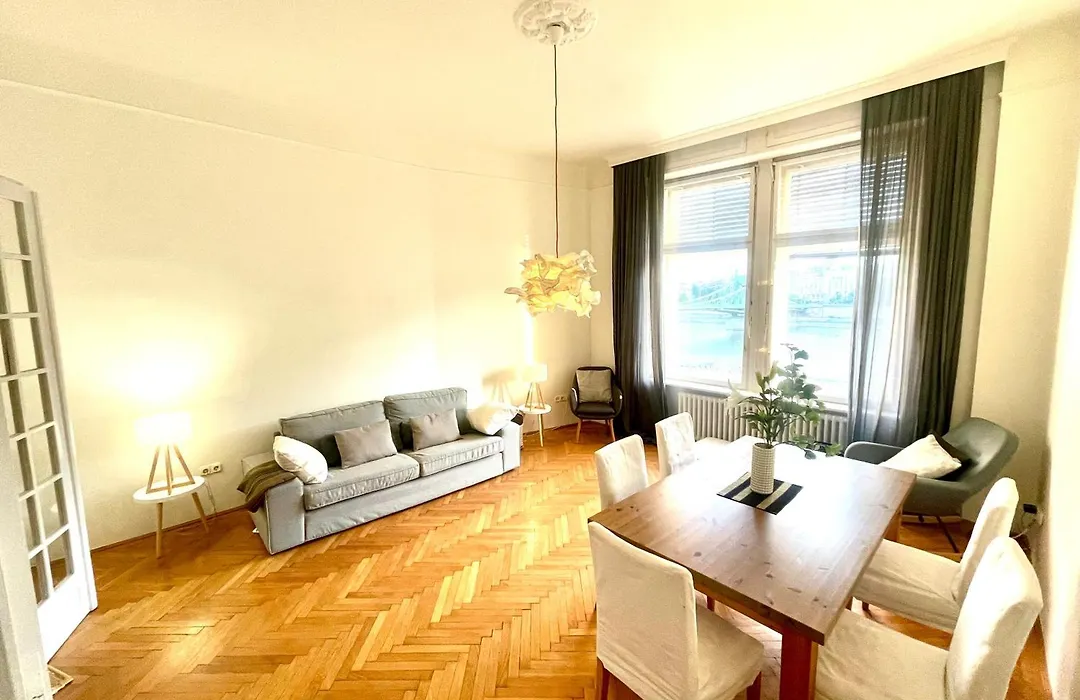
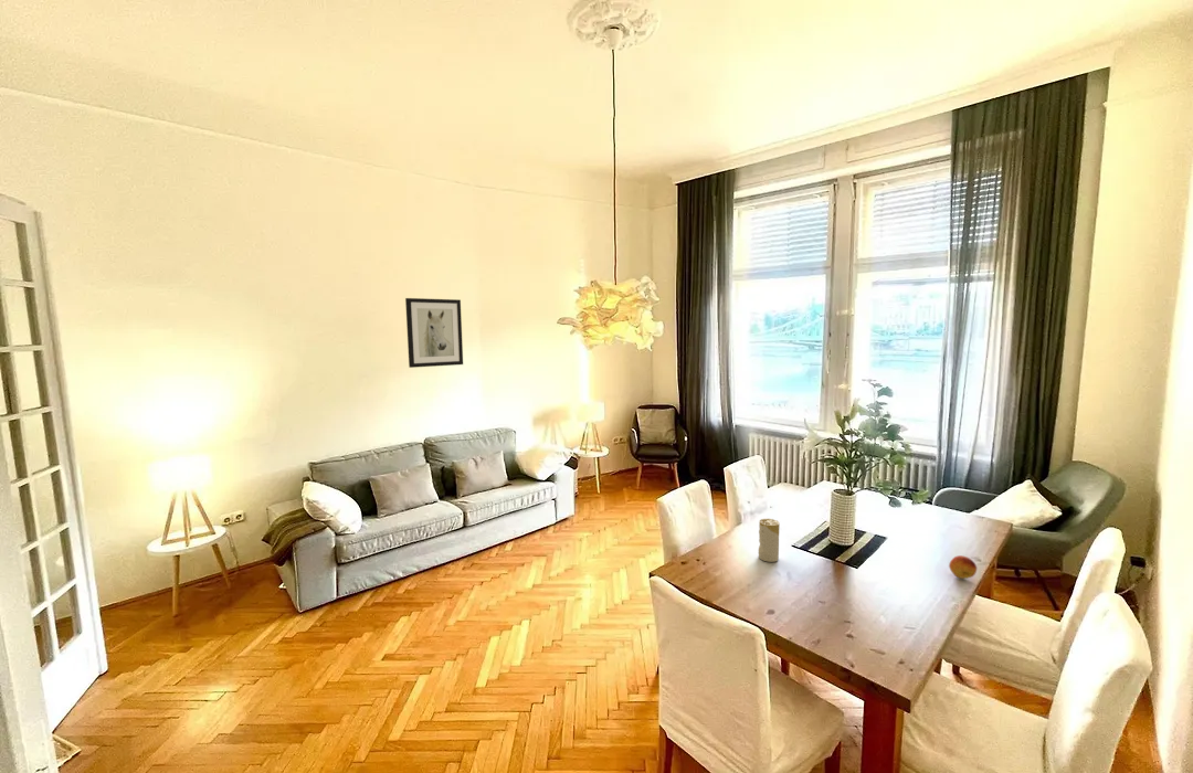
+ wall art [404,297,464,369]
+ fruit [948,554,978,580]
+ candle [758,518,781,563]
